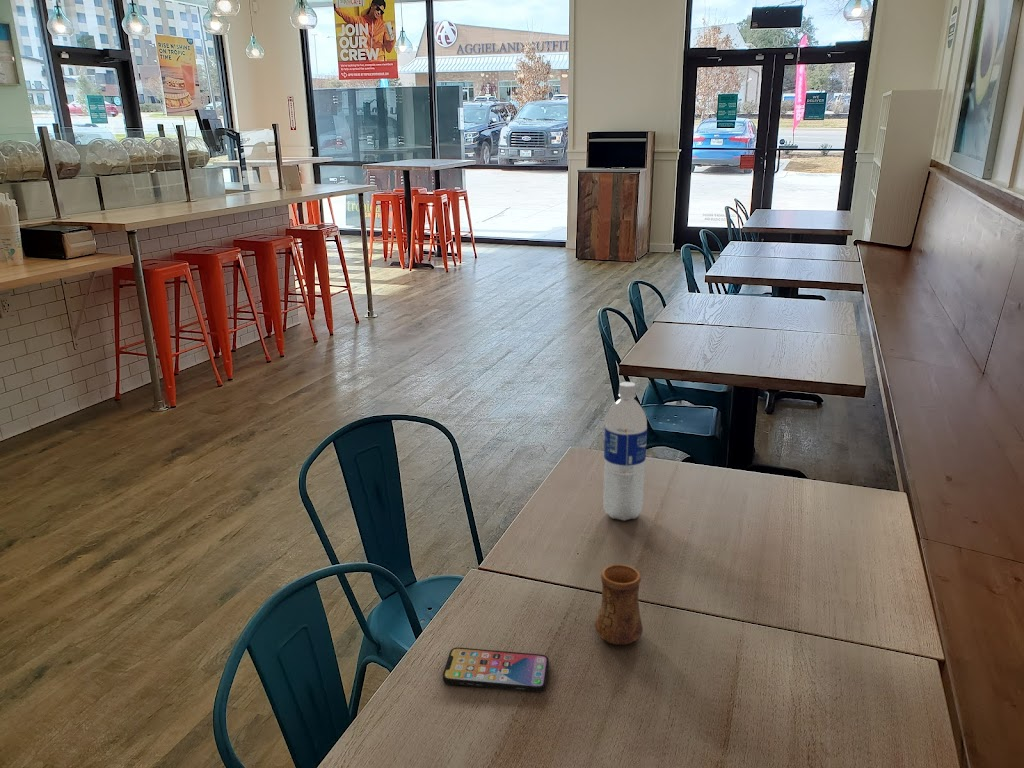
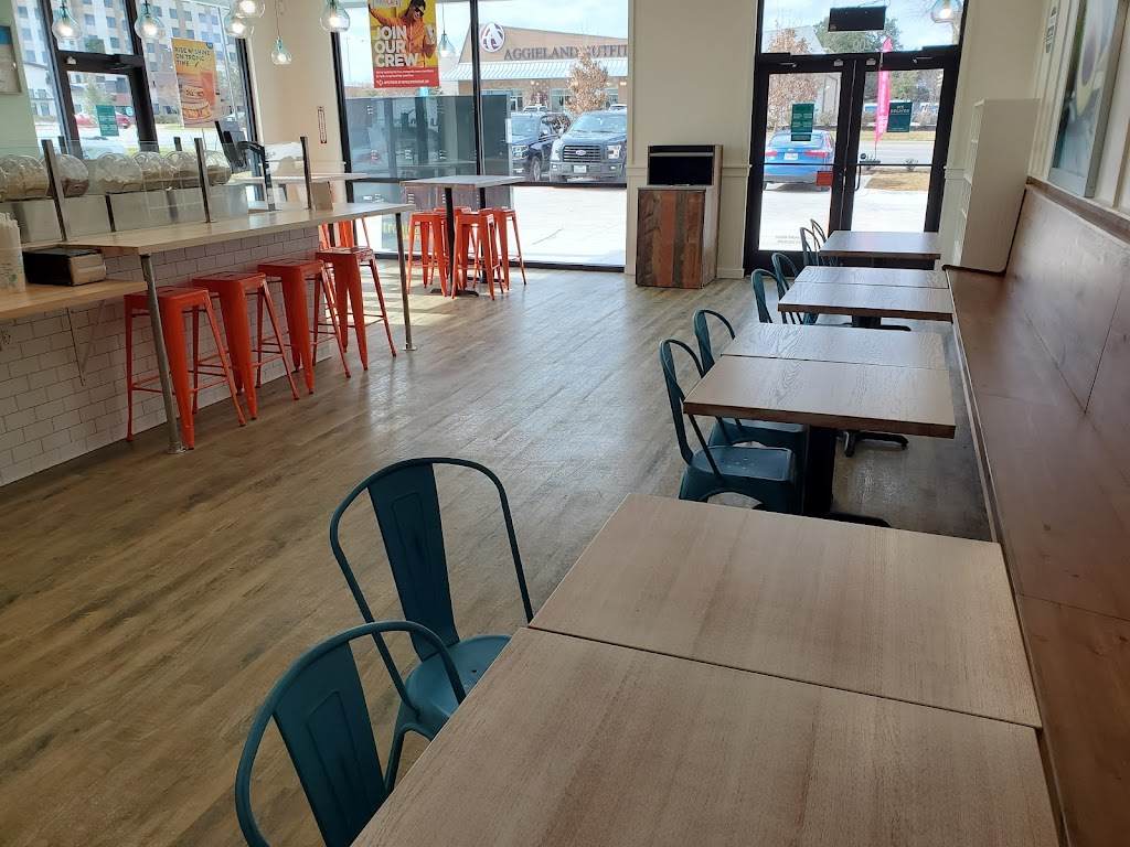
- water bottle [602,381,648,522]
- smartphone [442,647,550,693]
- cup [594,563,644,646]
